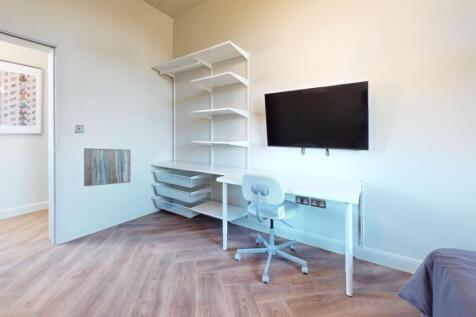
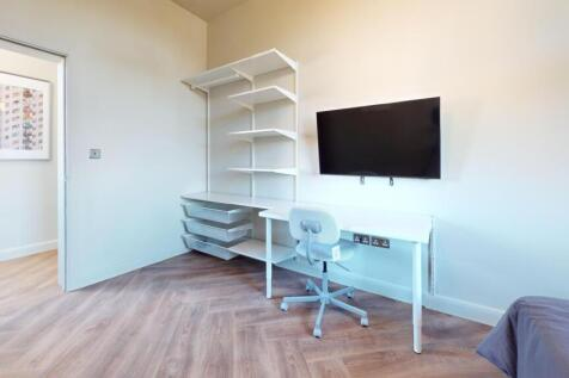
- wall art [83,147,132,187]
